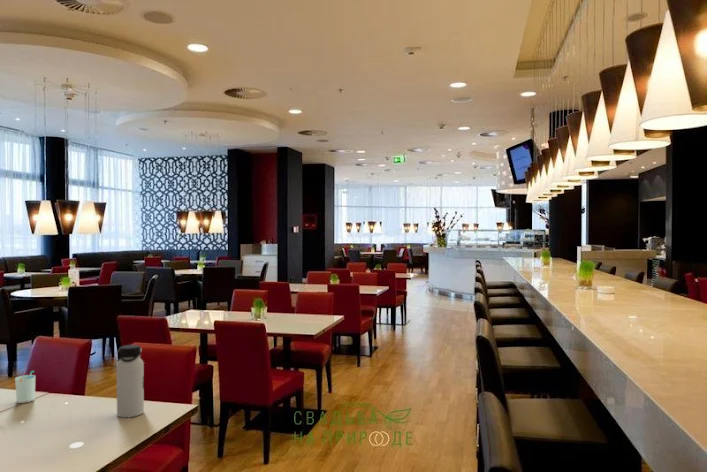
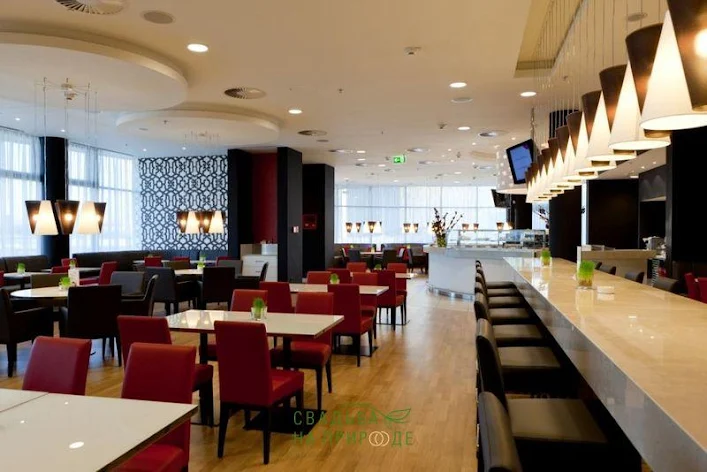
- cup [14,370,37,404]
- water bottle [115,344,145,418]
